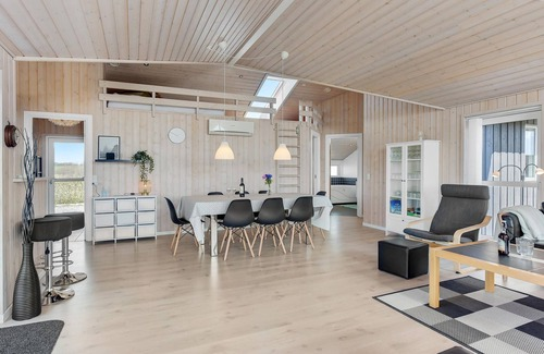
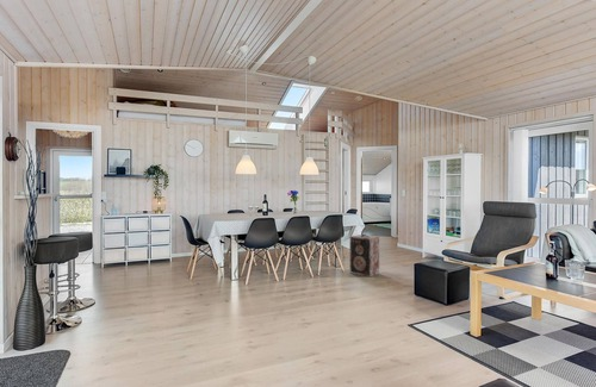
+ speaker [348,233,380,277]
